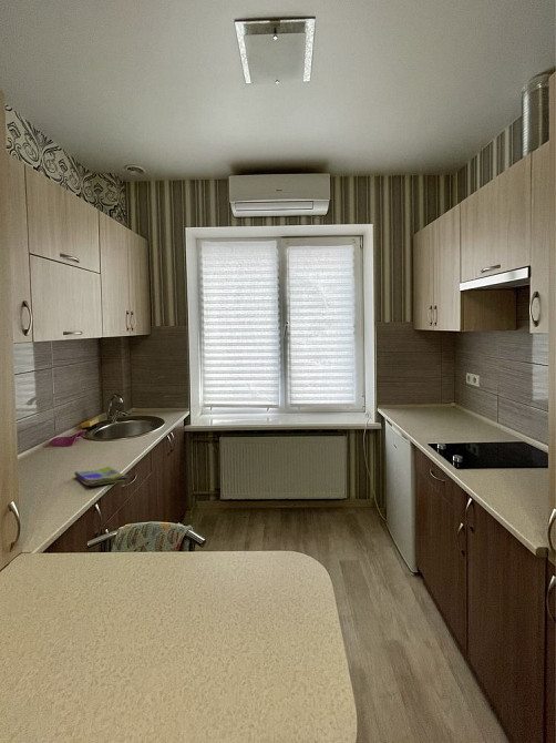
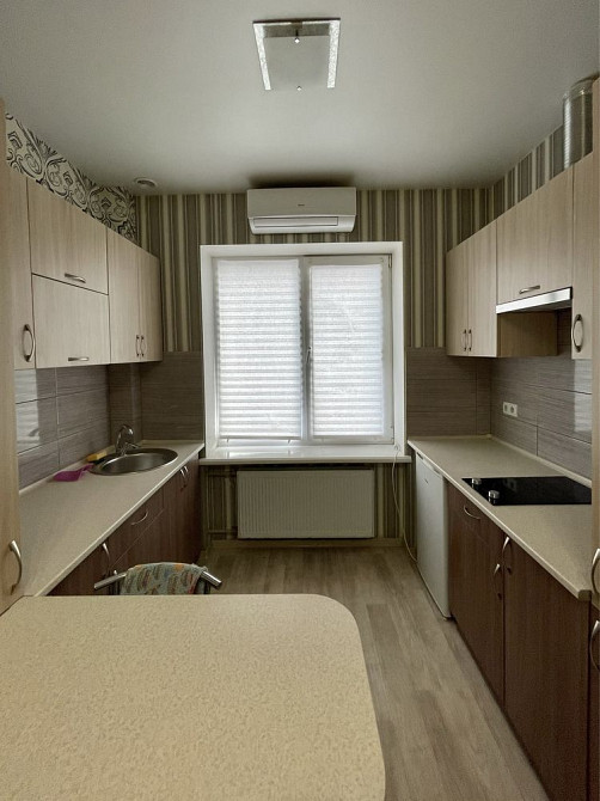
- dish towel [73,465,130,487]
